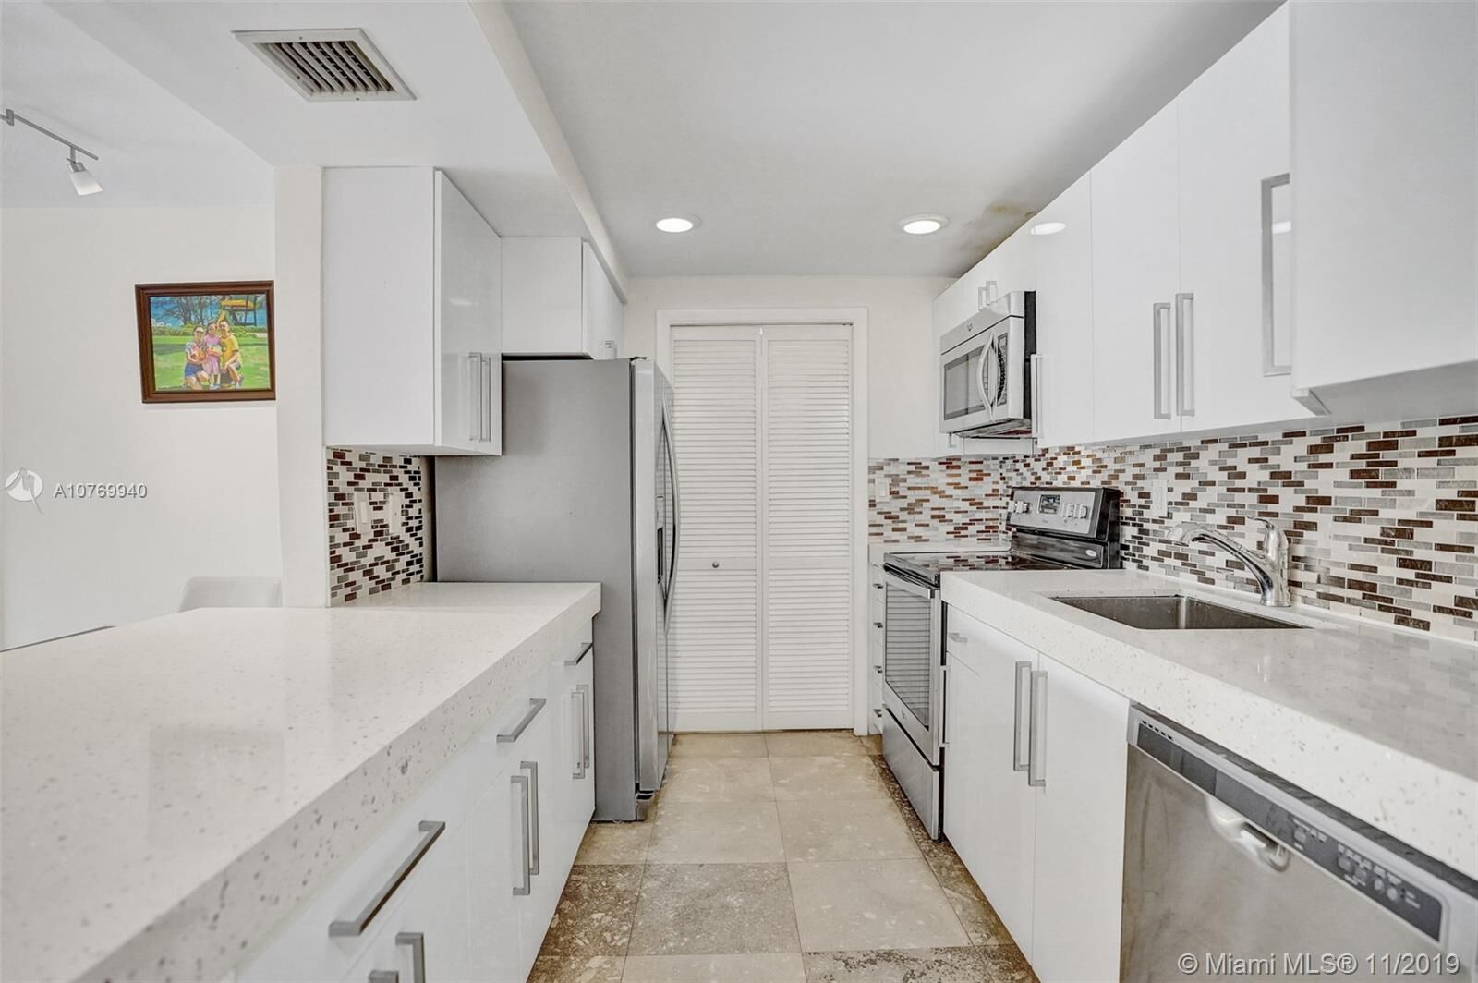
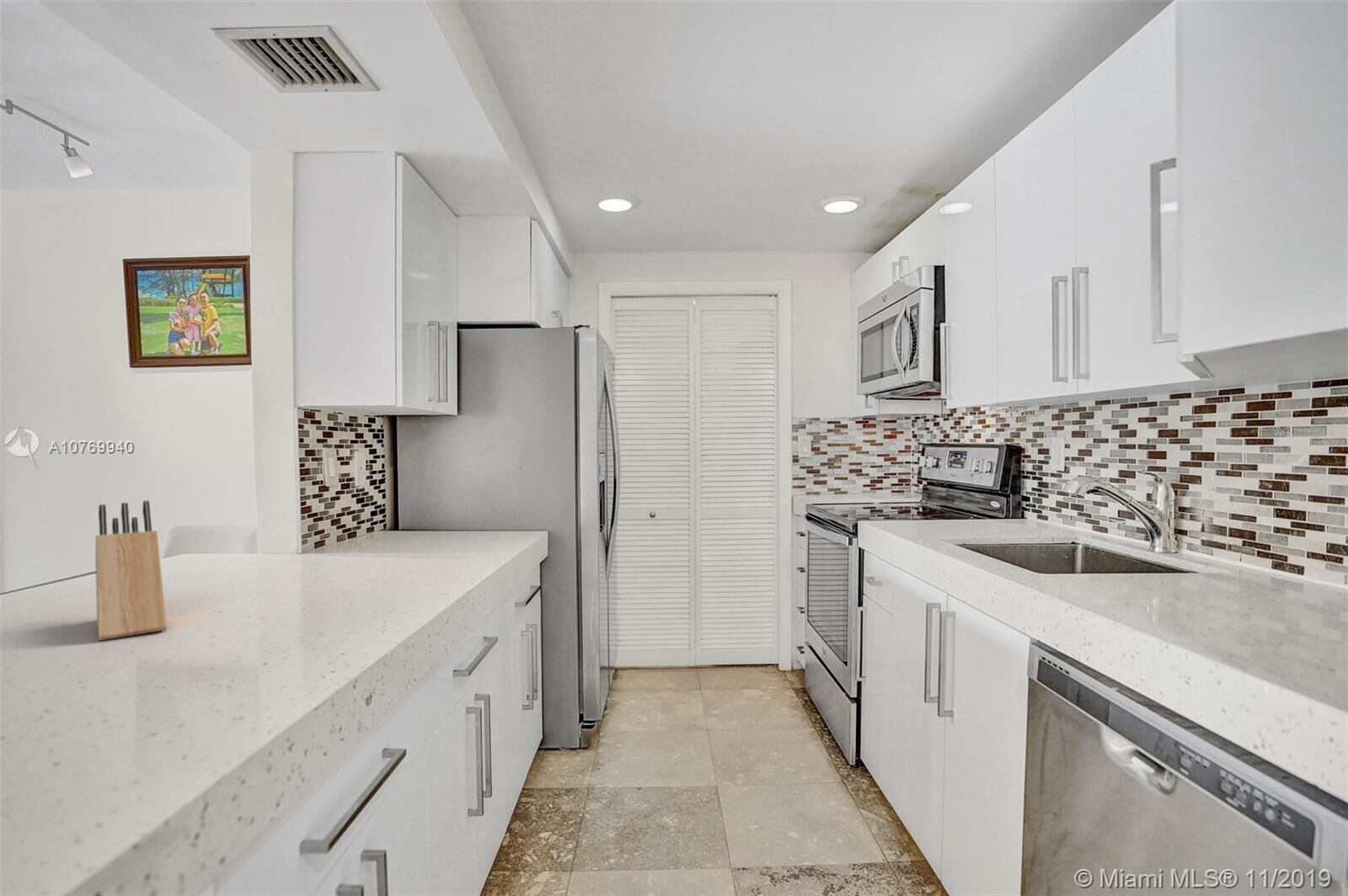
+ knife block [94,499,168,642]
